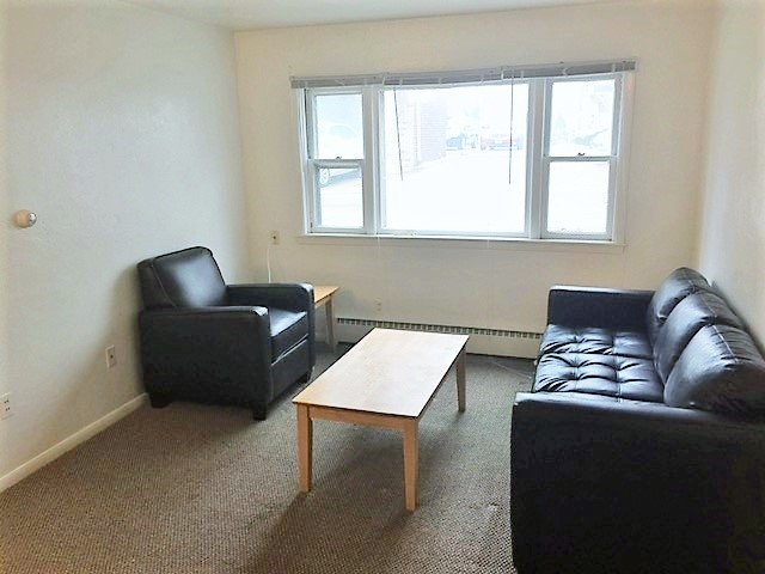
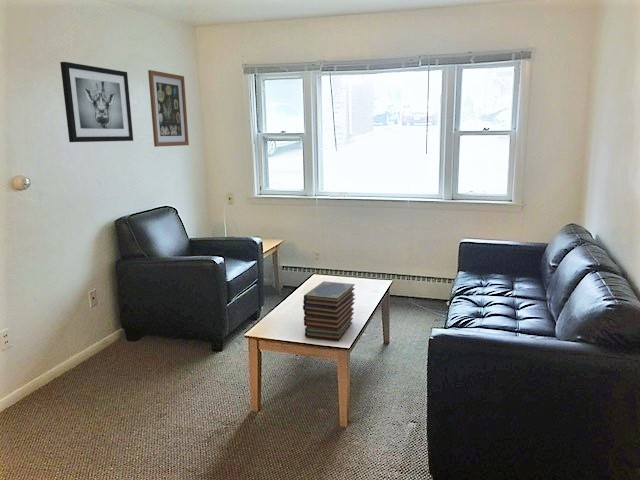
+ wall art [59,61,134,143]
+ wall art [147,69,190,148]
+ book stack [302,280,356,341]
